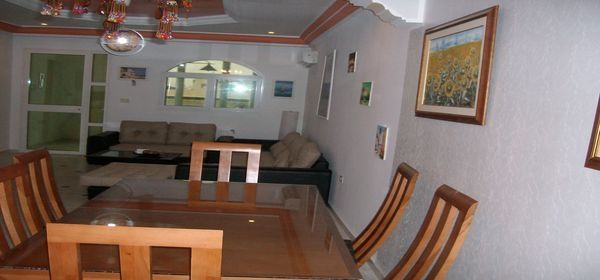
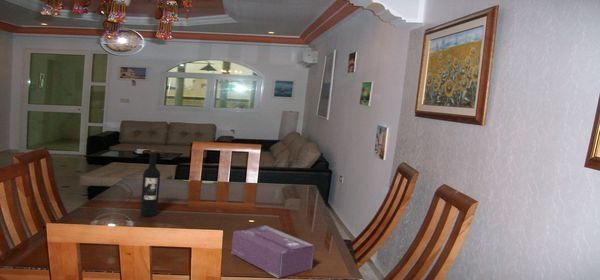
+ tissue box [231,225,315,279]
+ wine bottle [139,149,161,218]
